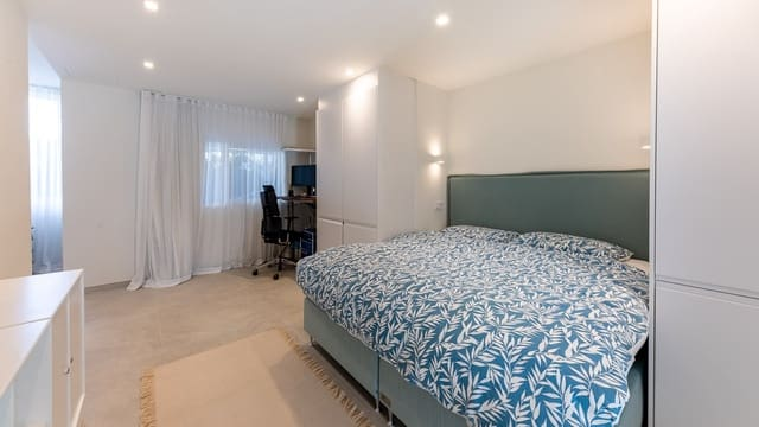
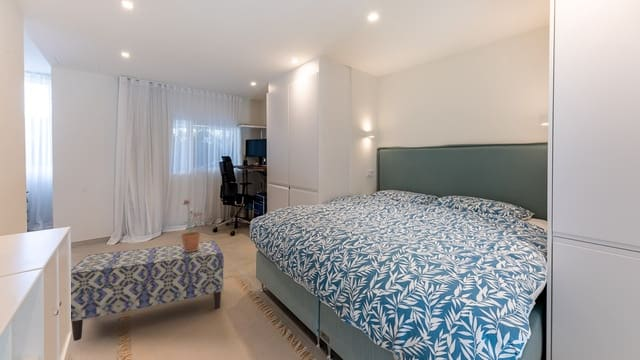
+ bench [70,240,225,342]
+ potted plant [180,199,204,252]
